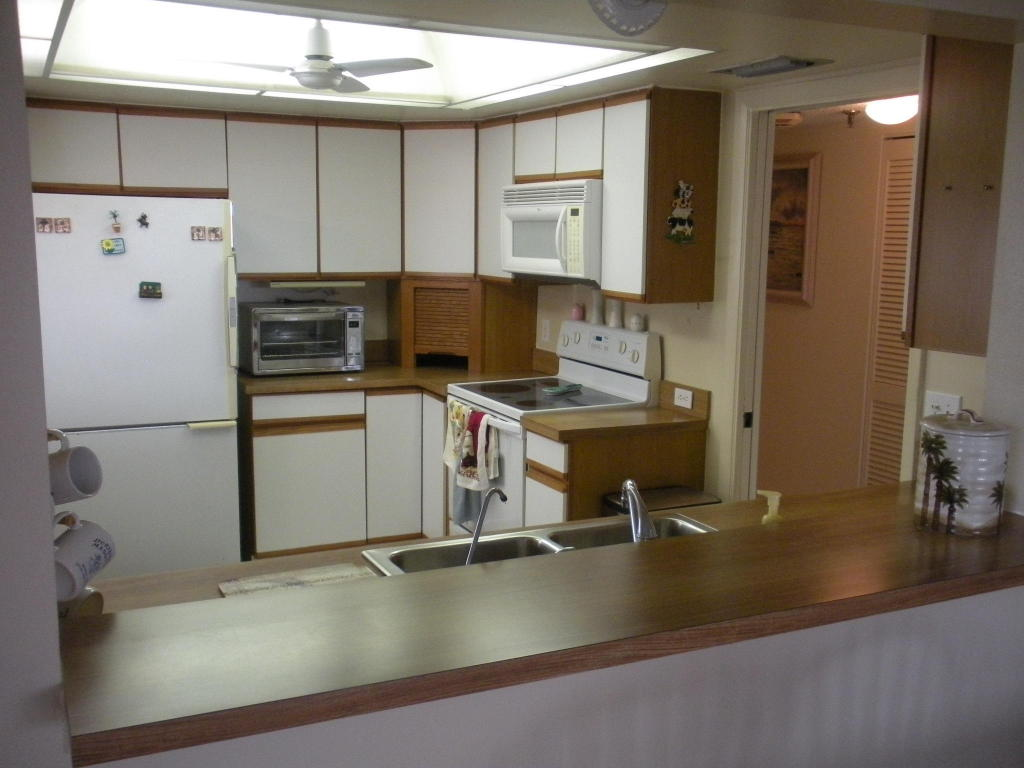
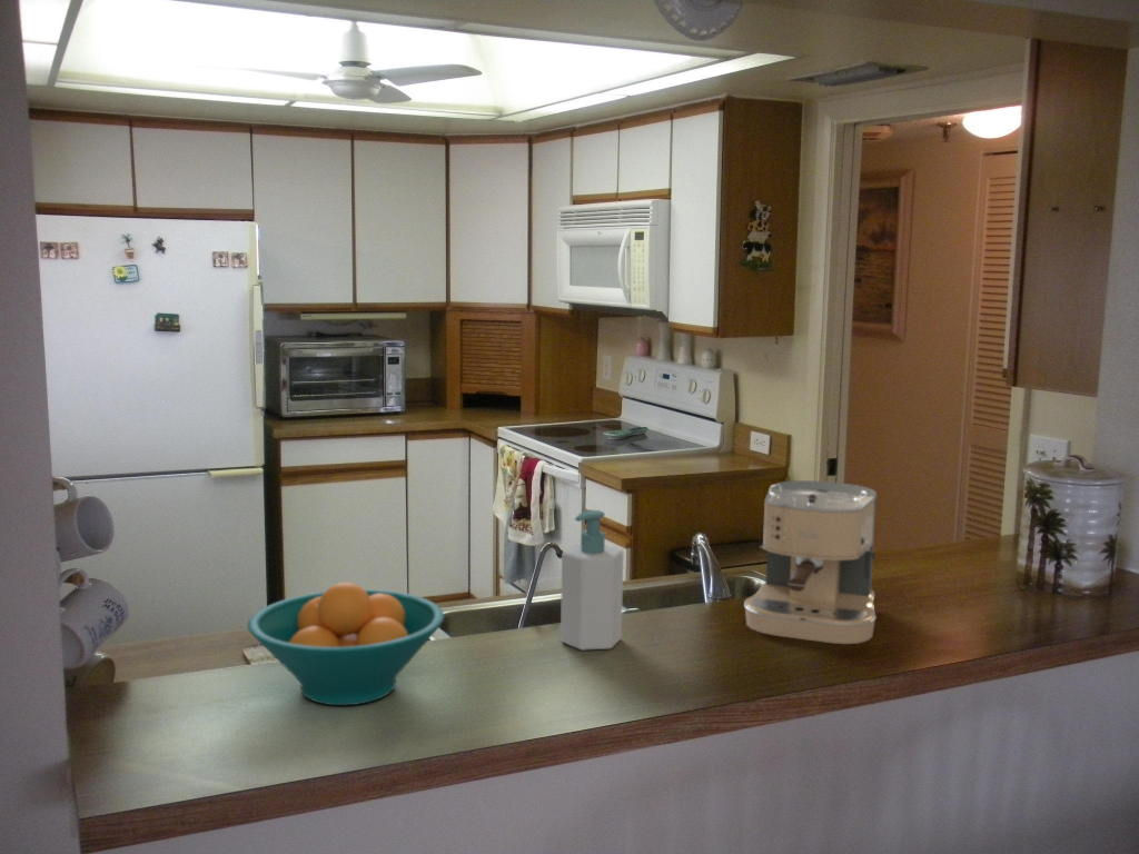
+ soap bottle [559,509,624,652]
+ fruit bowl [247,582,445,706]
+ coffee maker [743,479,878,645]
